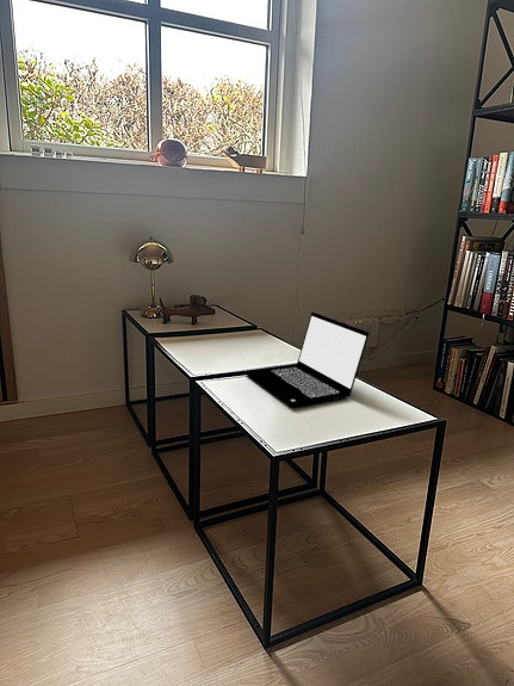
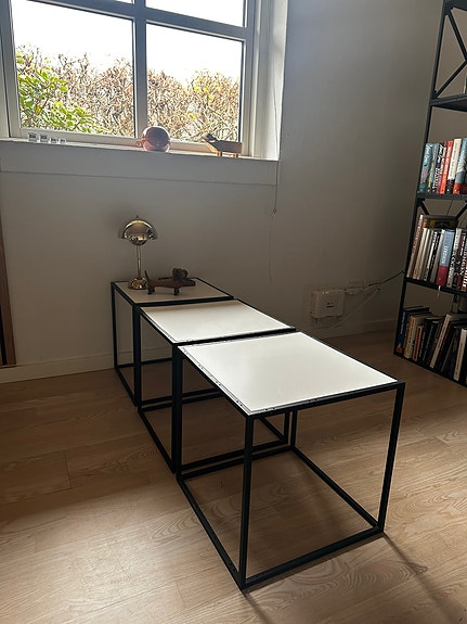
- laptop computer [244,311,370,408]
